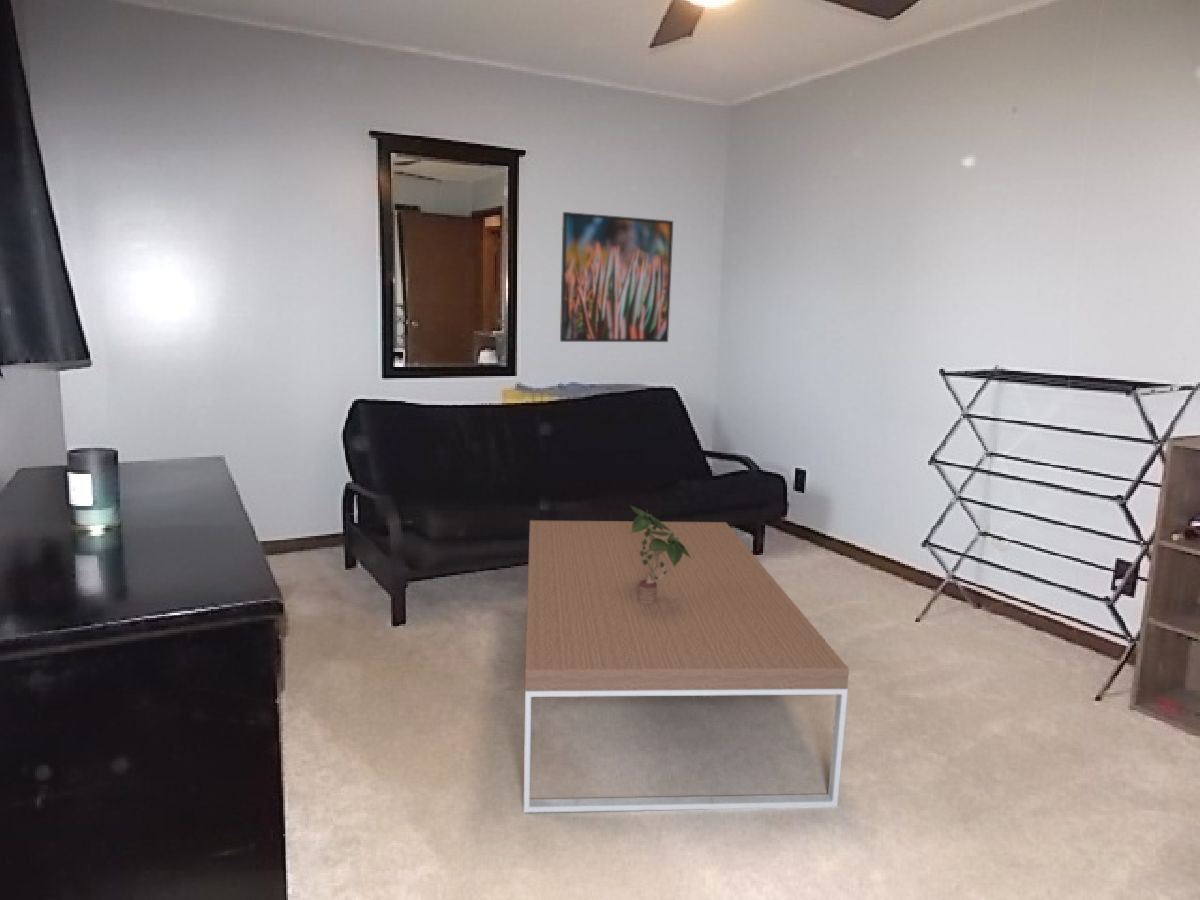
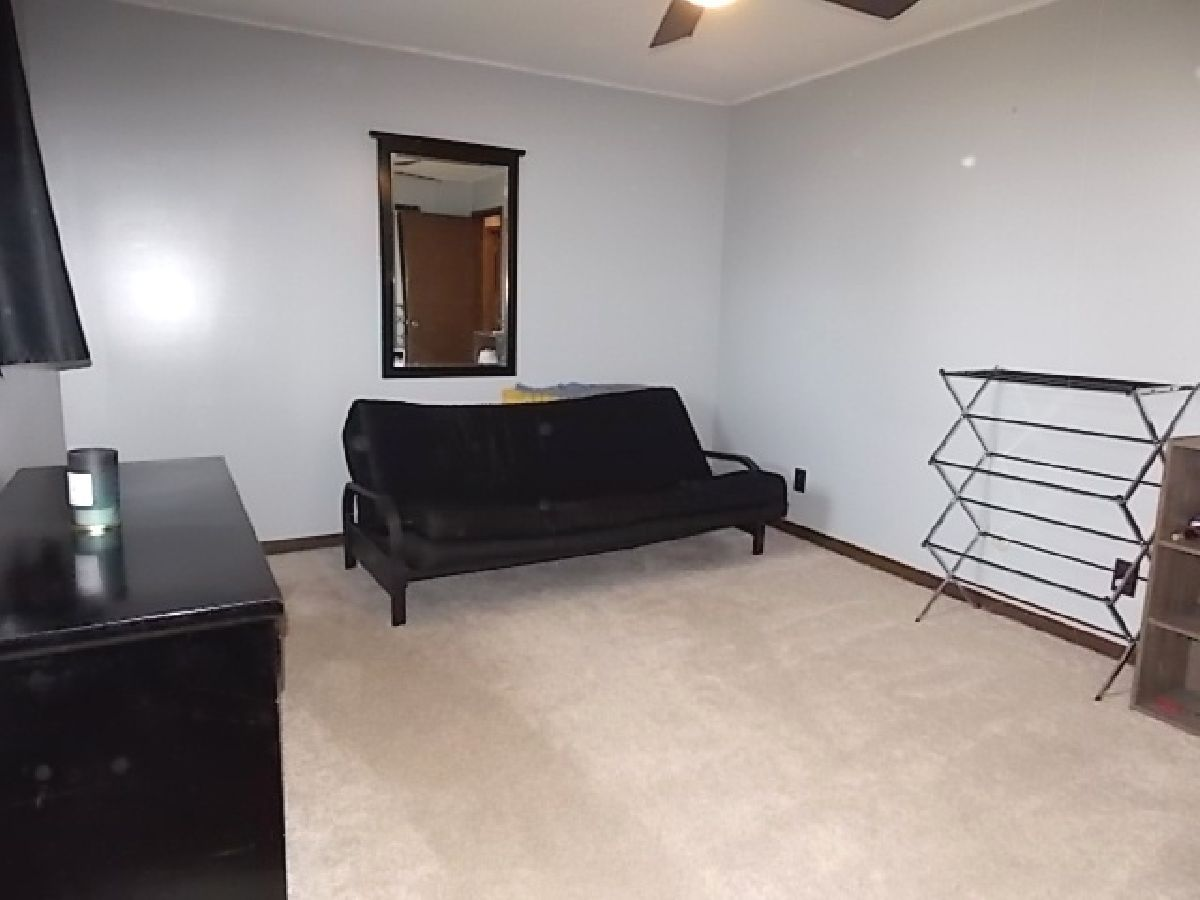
- coffee table [523,519,850,814]
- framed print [559,211,674,343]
- potted plant [628,504,691,603]
